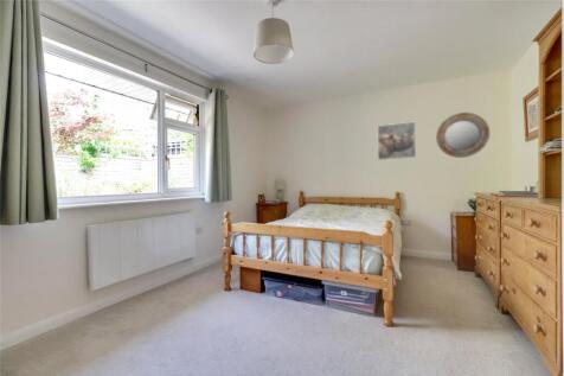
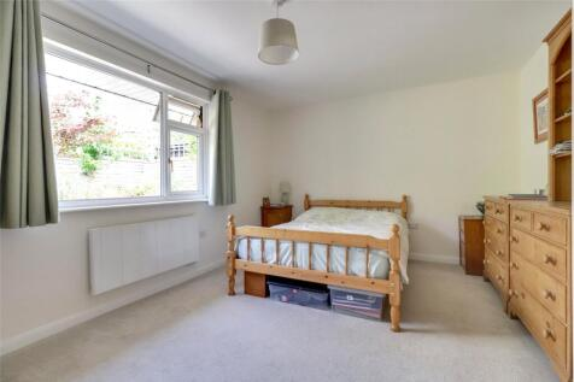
- home mirror [435,111,491,159]
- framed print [377,121,417,161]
